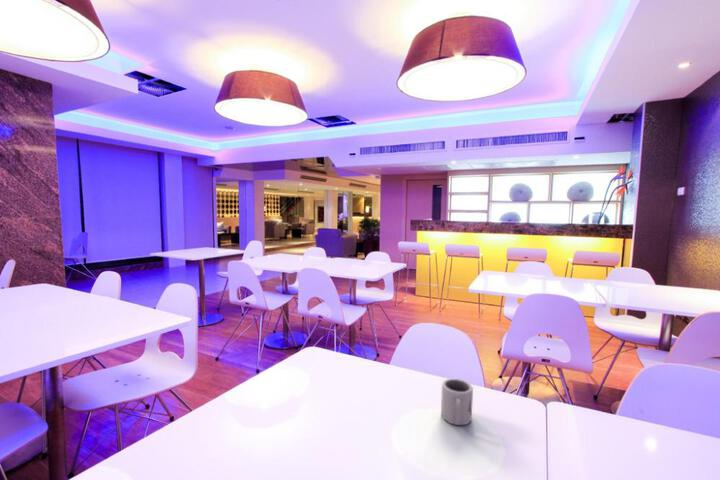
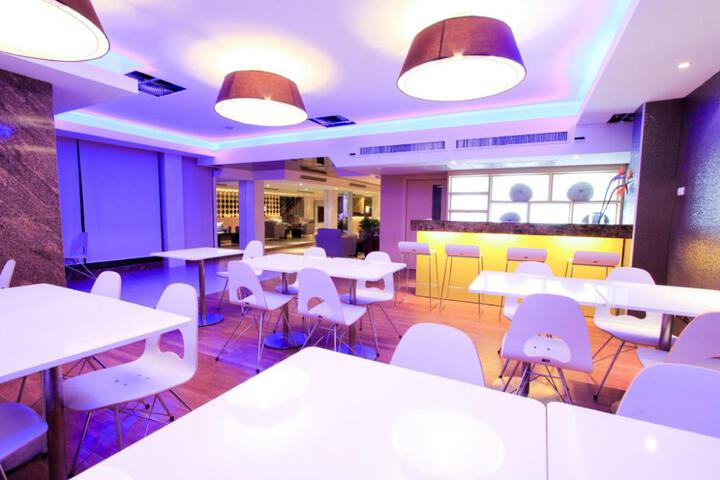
- cup [440,378,474,426]
